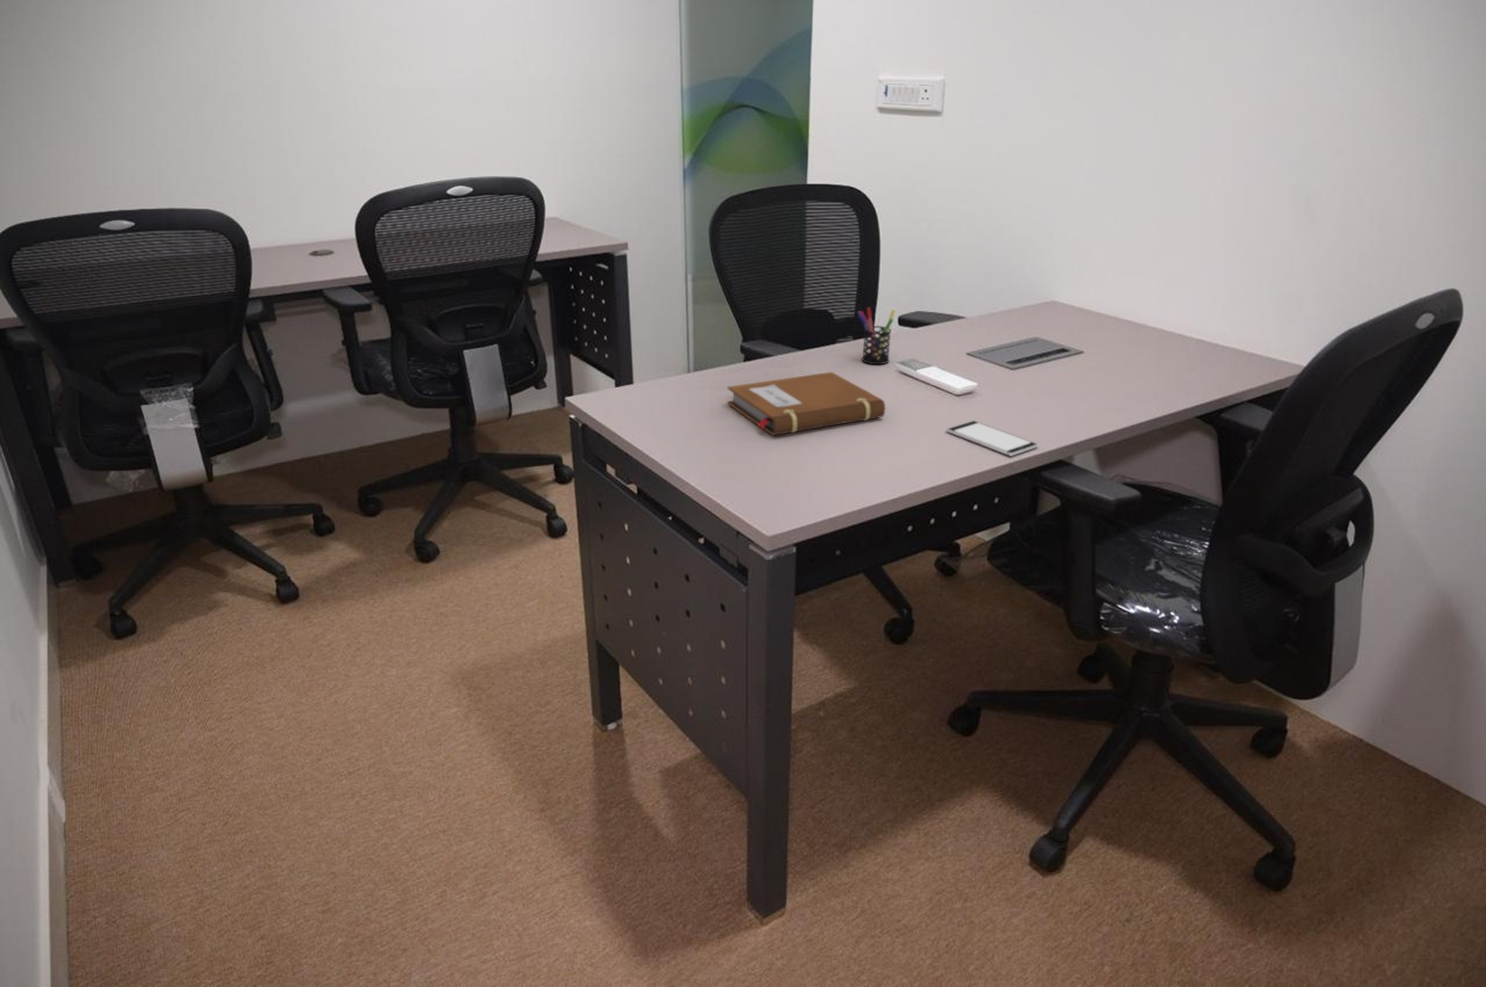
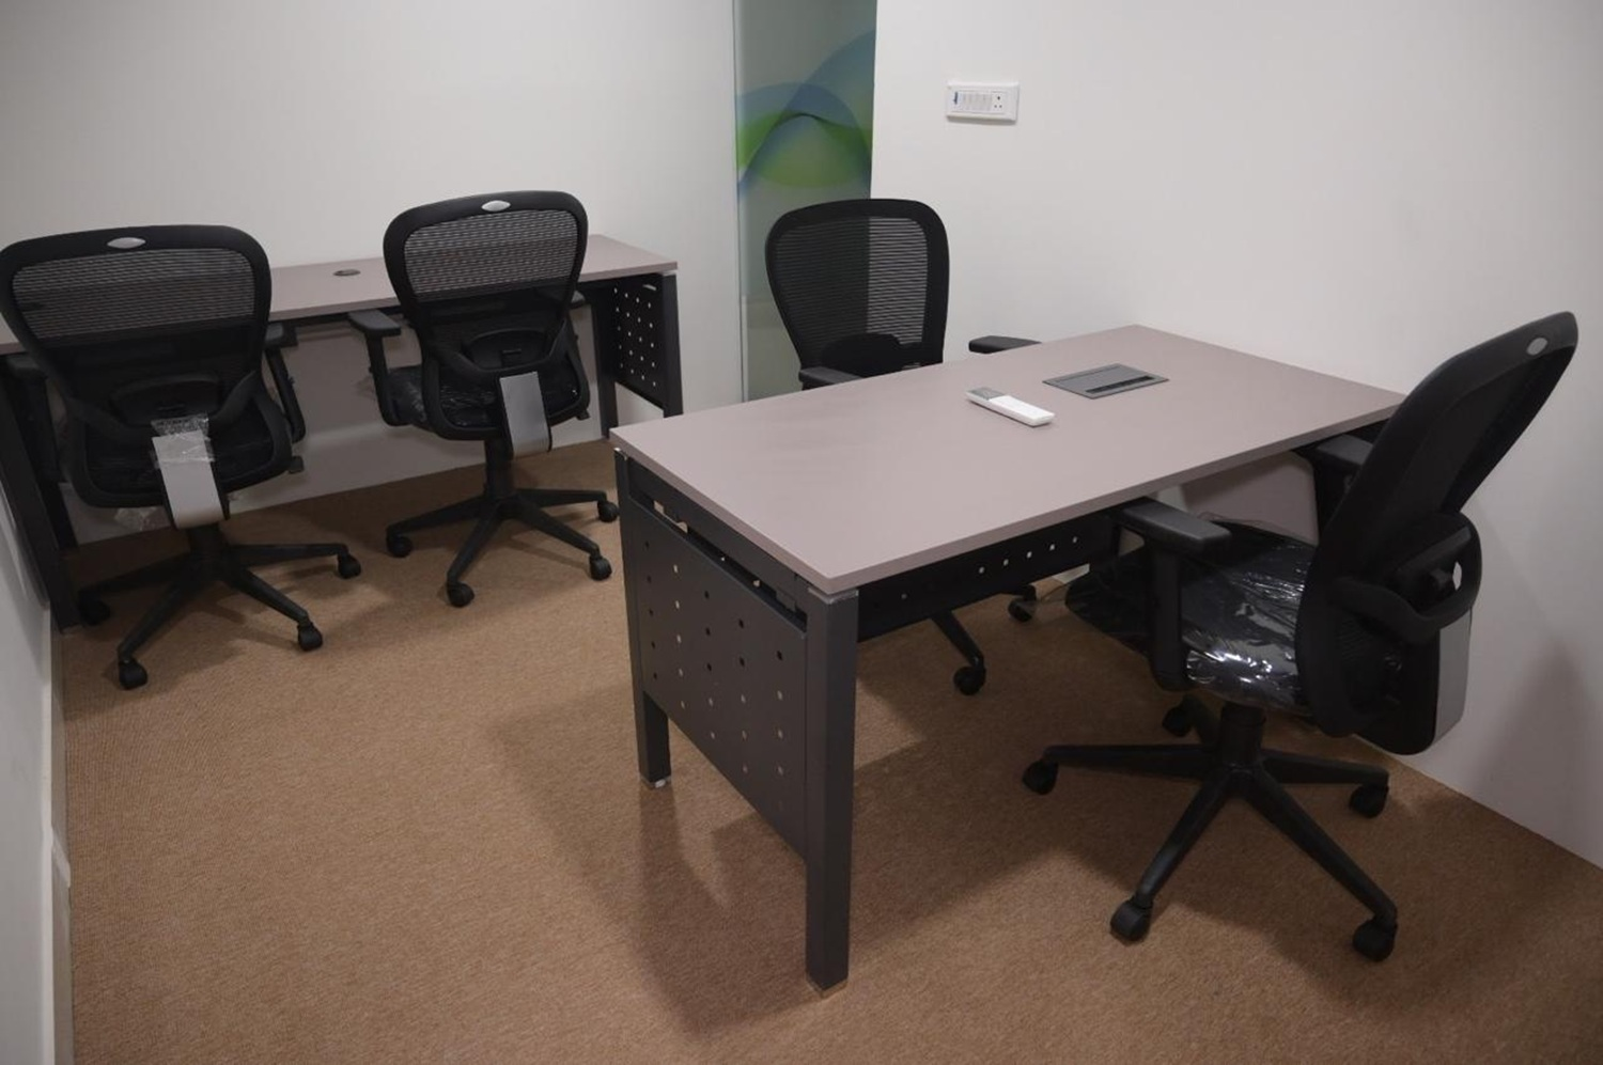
- notebook [726,371,886,435]
- pen holder [857,307,895,366]
- smartphone [945,420,1040,457]
